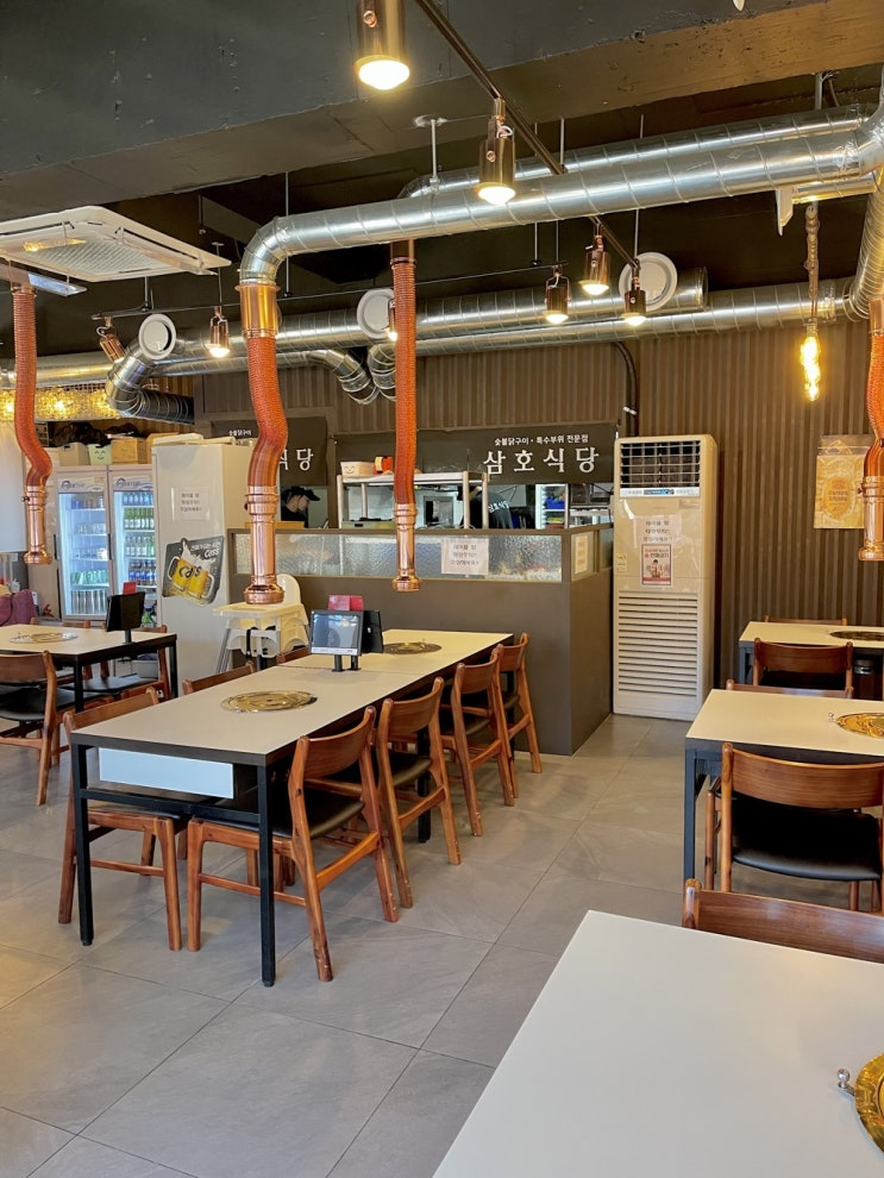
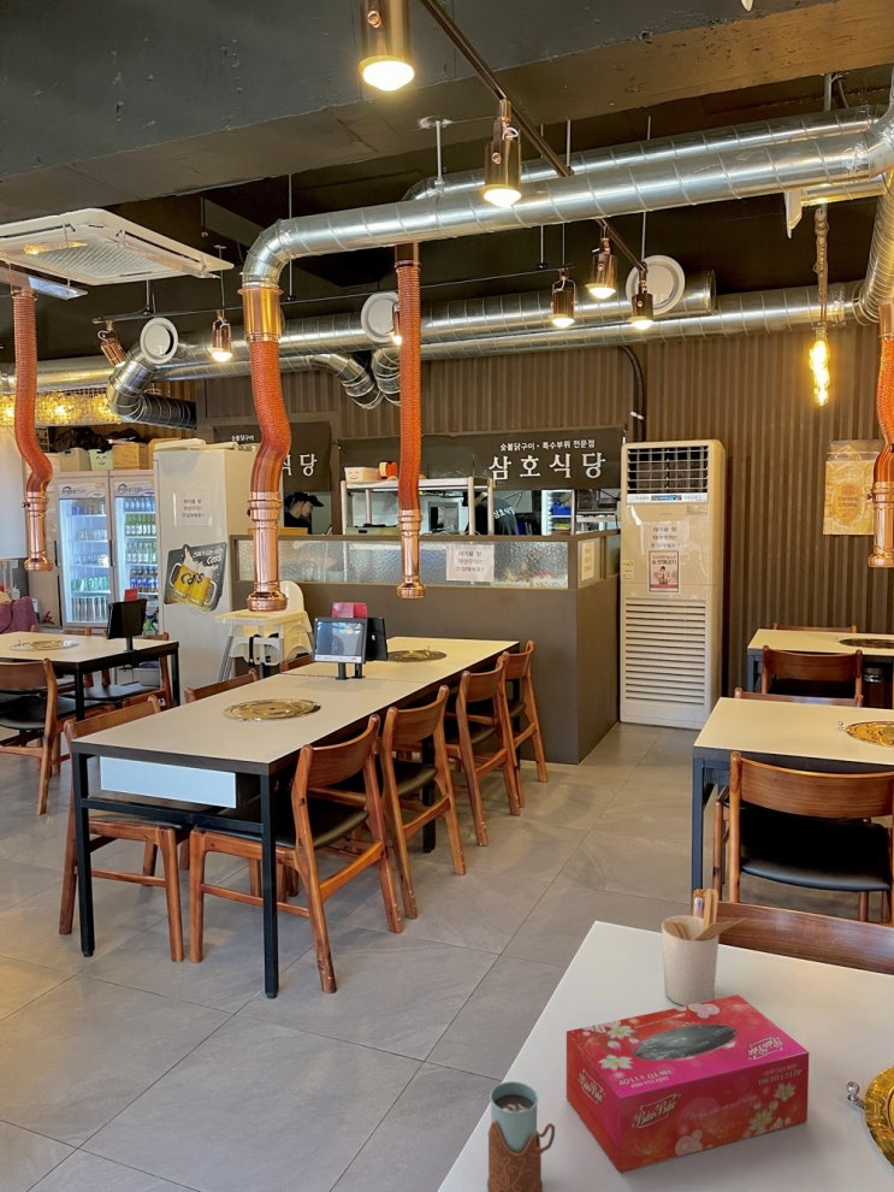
+ utensil holder [661,887,748,1007]
+ tissue box [566,993,810,1174]
+ drinking glass [486,1080,556,1192]
